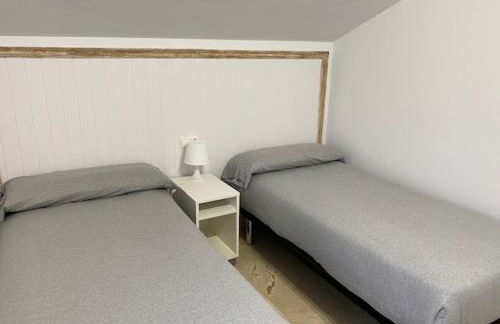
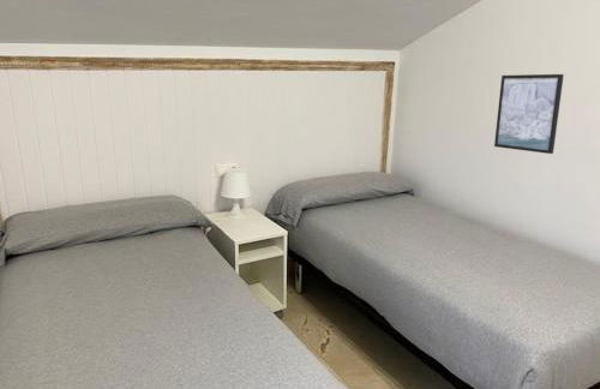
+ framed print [493,73,565,155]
